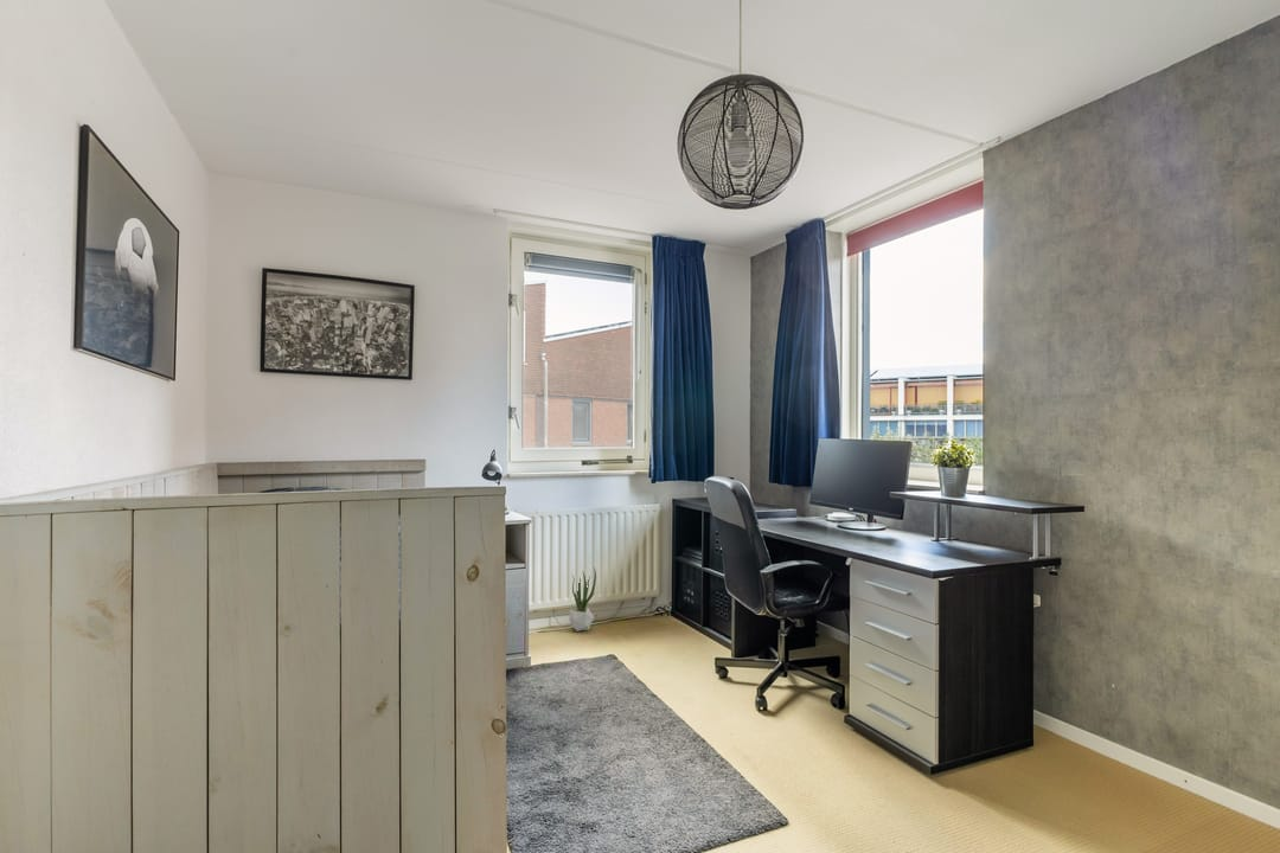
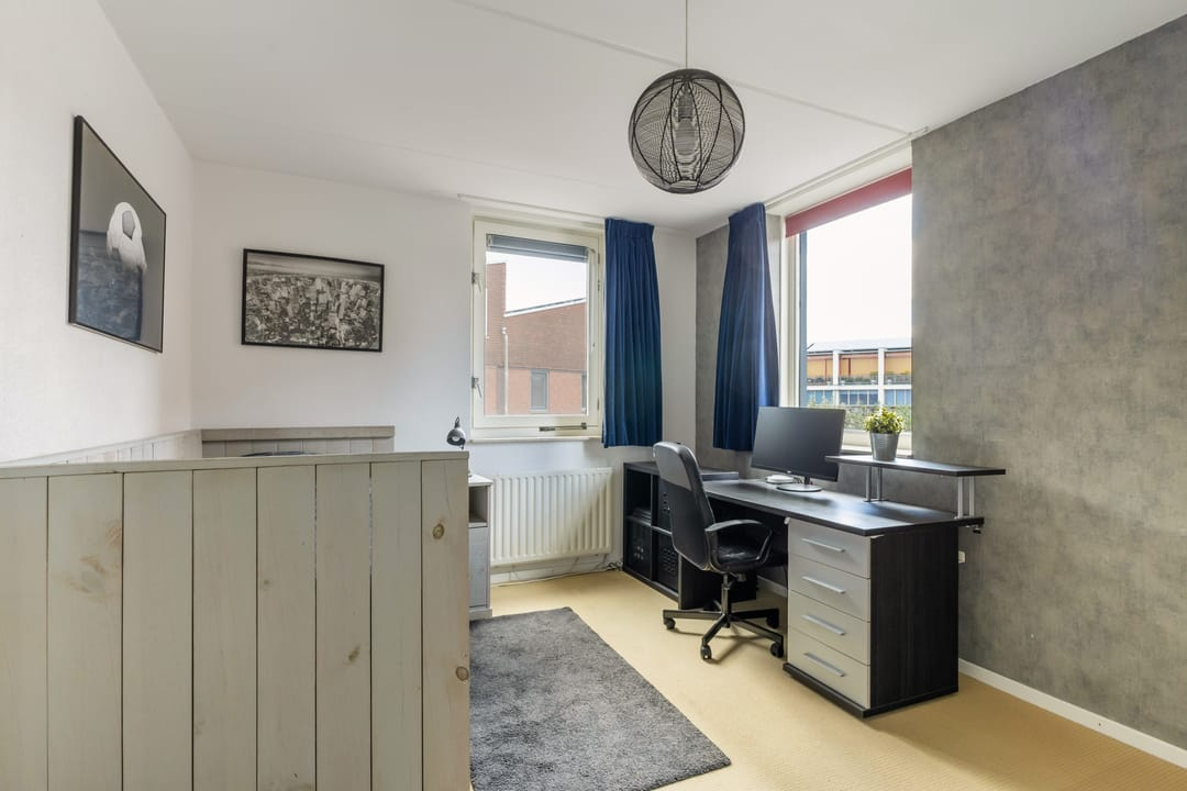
- potted plant [569,566,597,633]
